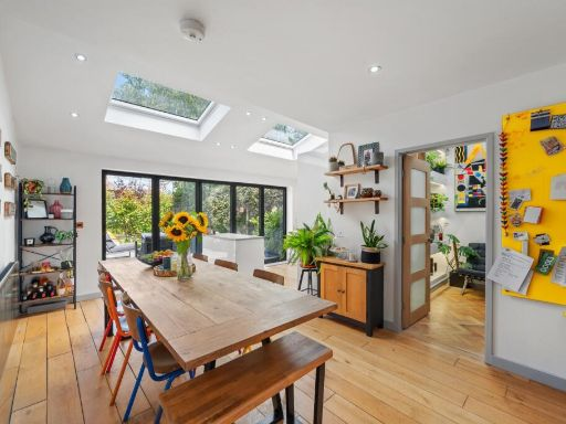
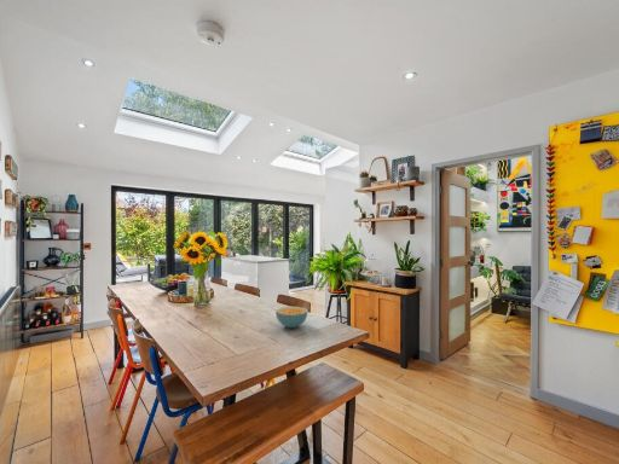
+ cereal bowl [274,306,310,329]
